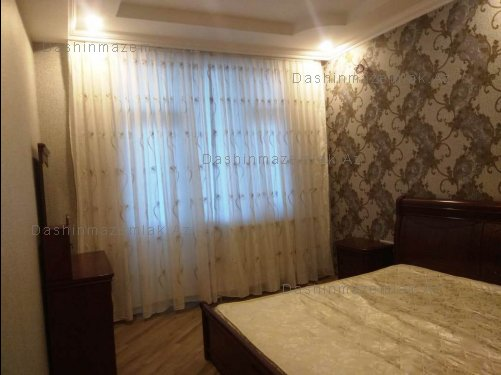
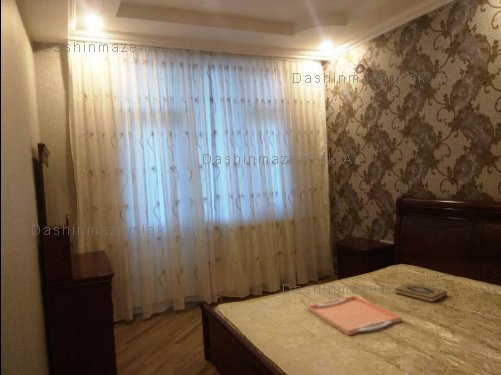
+ hardback book [395,282,448,304]
+ serving tray [307,295,402,336]
